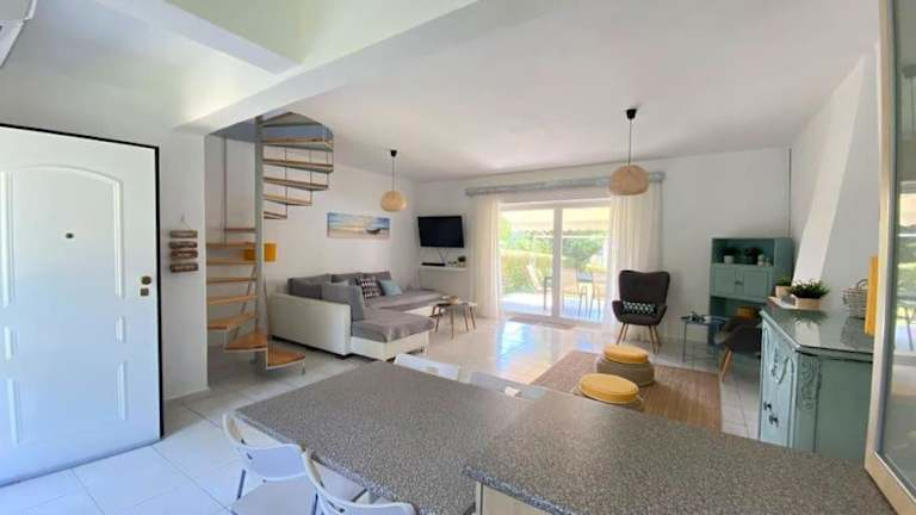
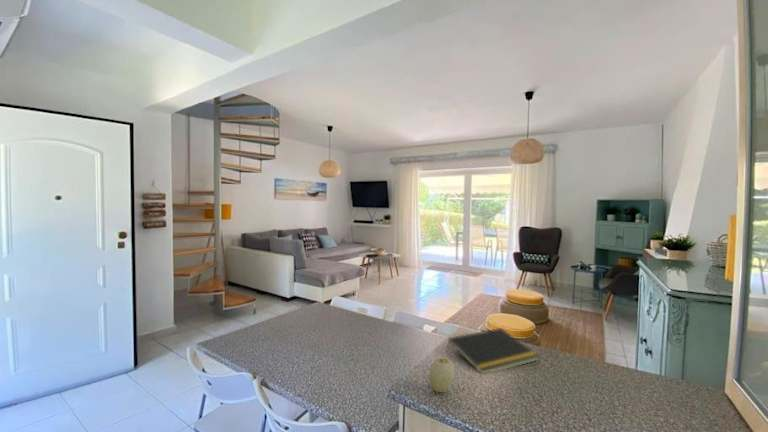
+ fruit [428,356,455,394]
+ notepad [446,327,541,374]
